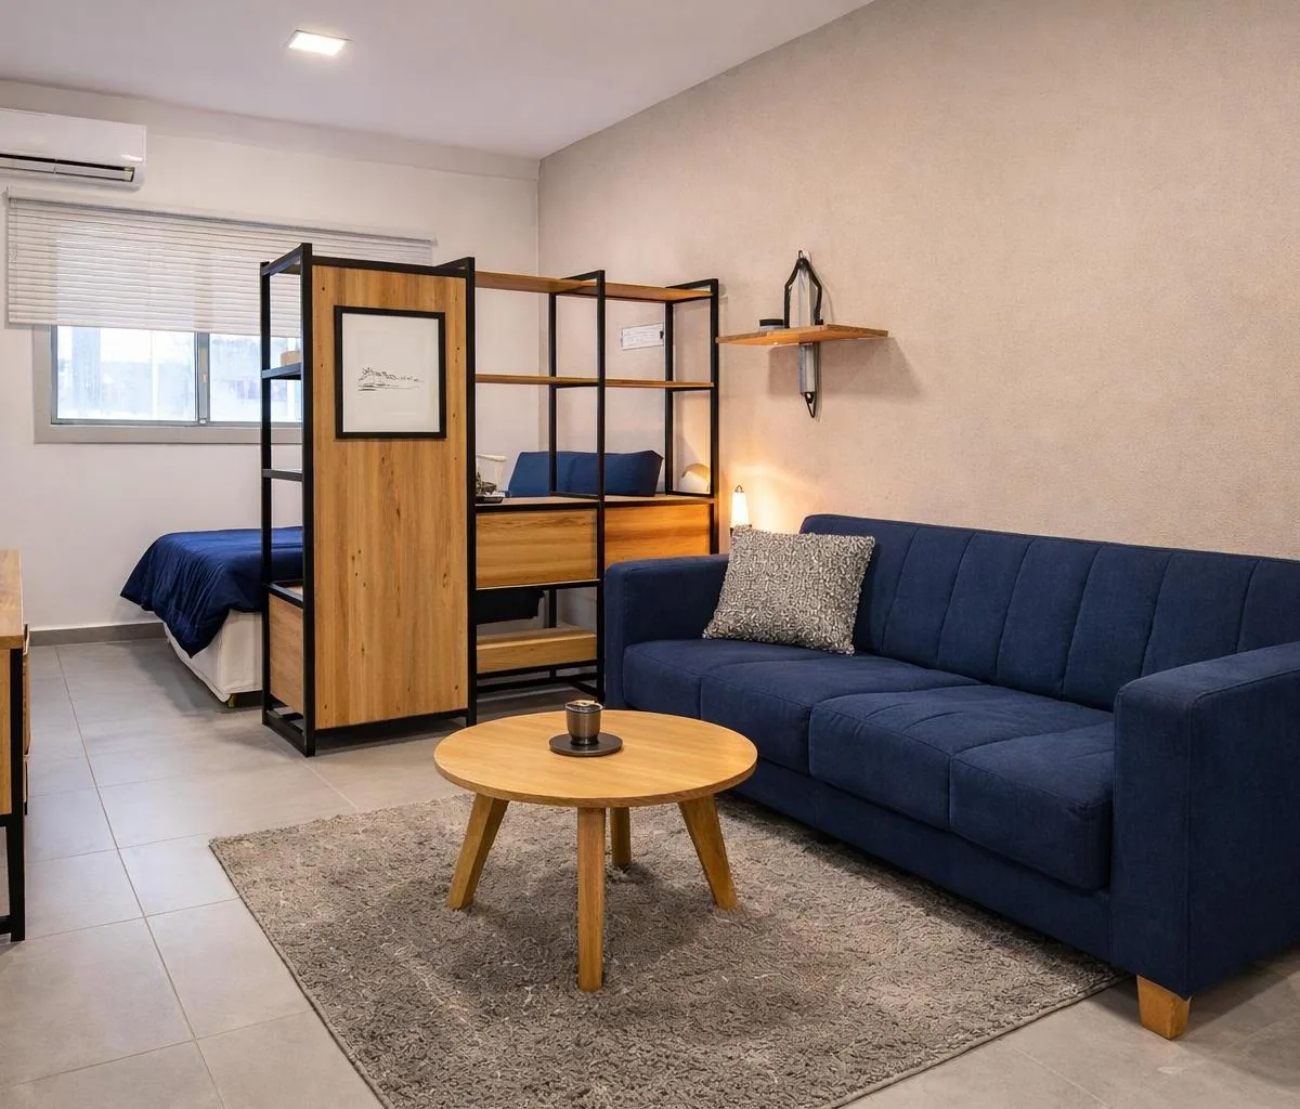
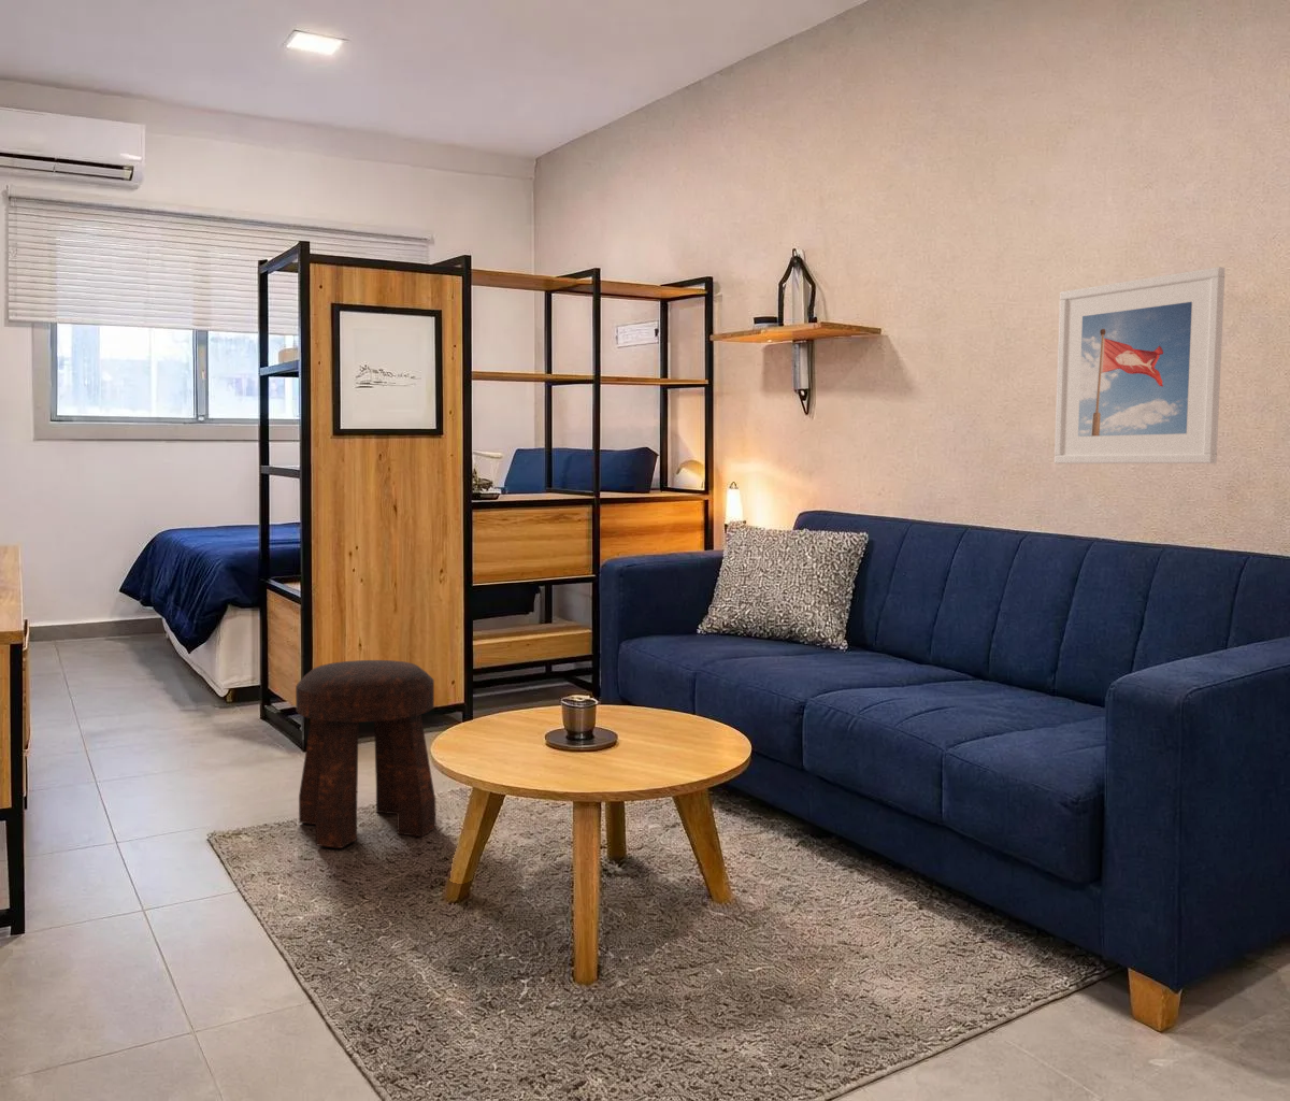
+ stool [295,659,437,850]
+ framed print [1053,265,1226,464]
